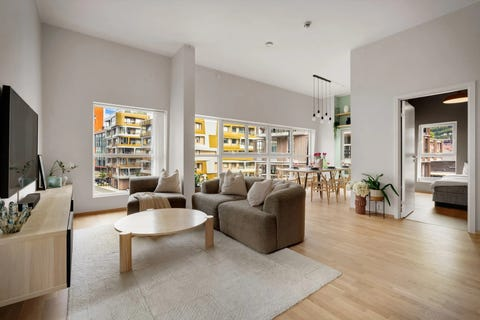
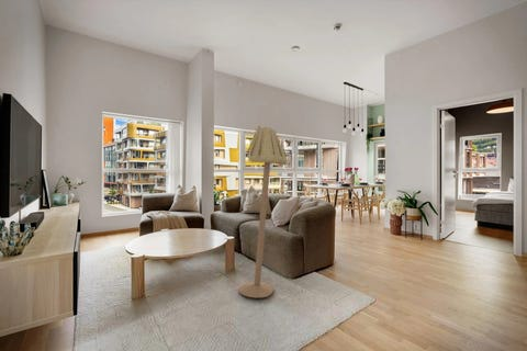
+ floor lamp [237,124,289,298]
